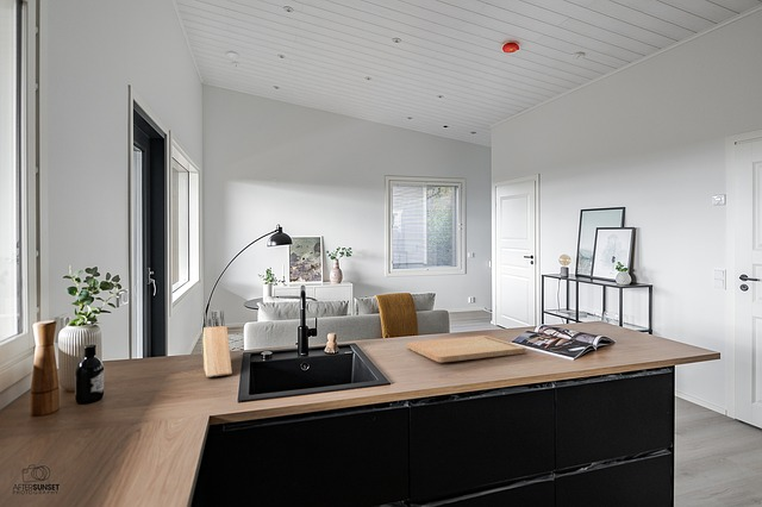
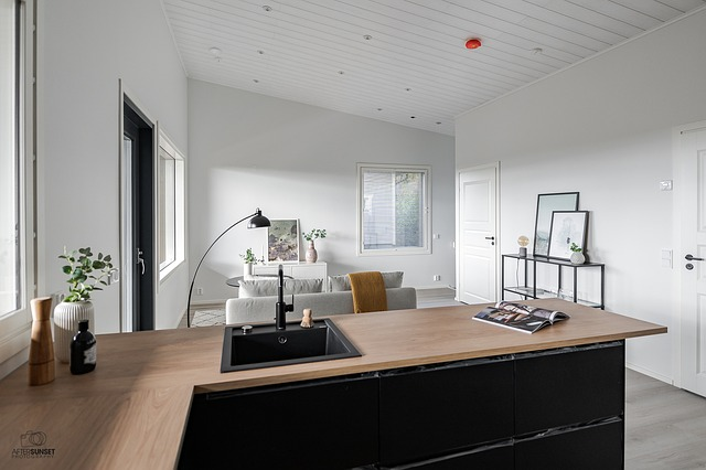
- cutting board [406,334,526,363]
- knife block [201,309,233,378]
